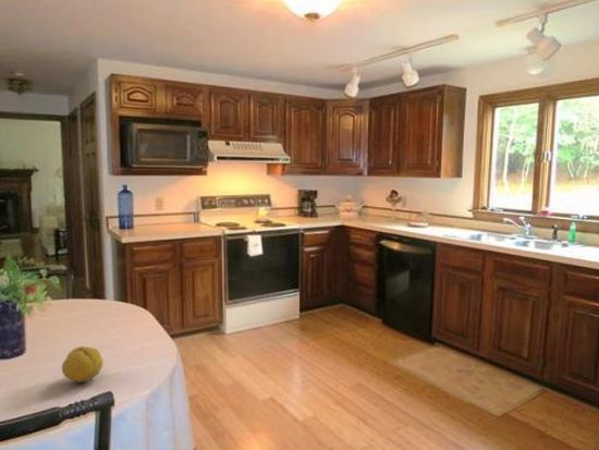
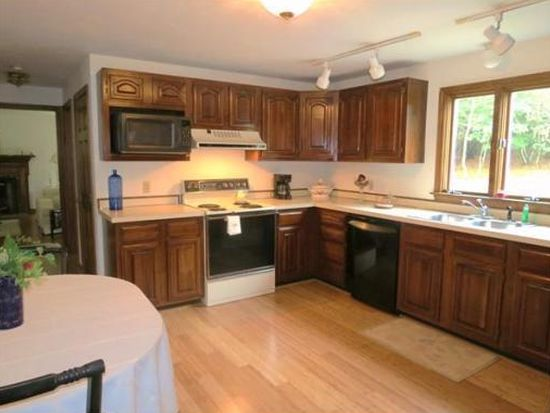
- fruit [61,345,105,384]
